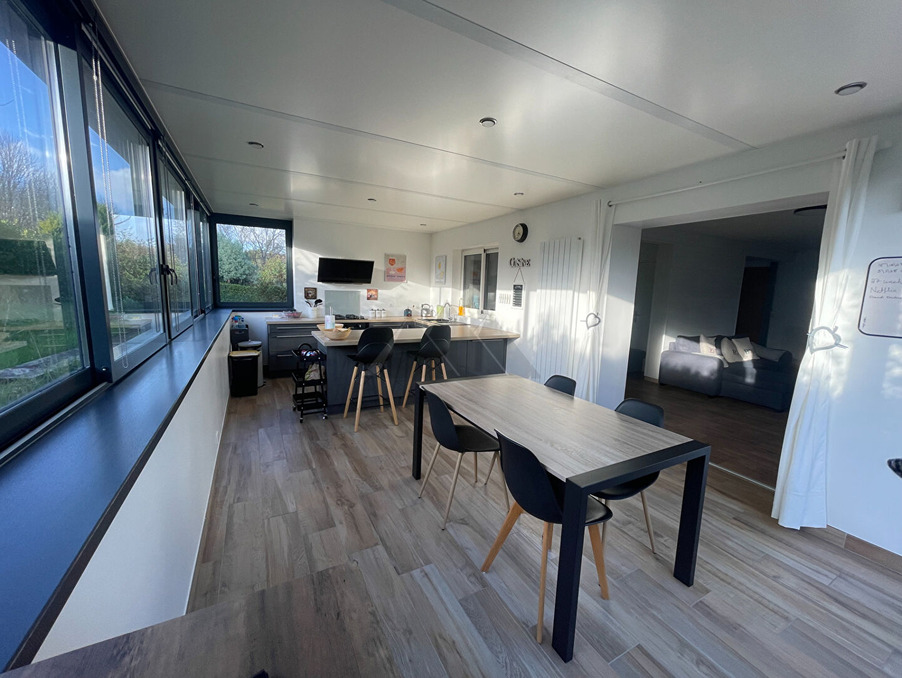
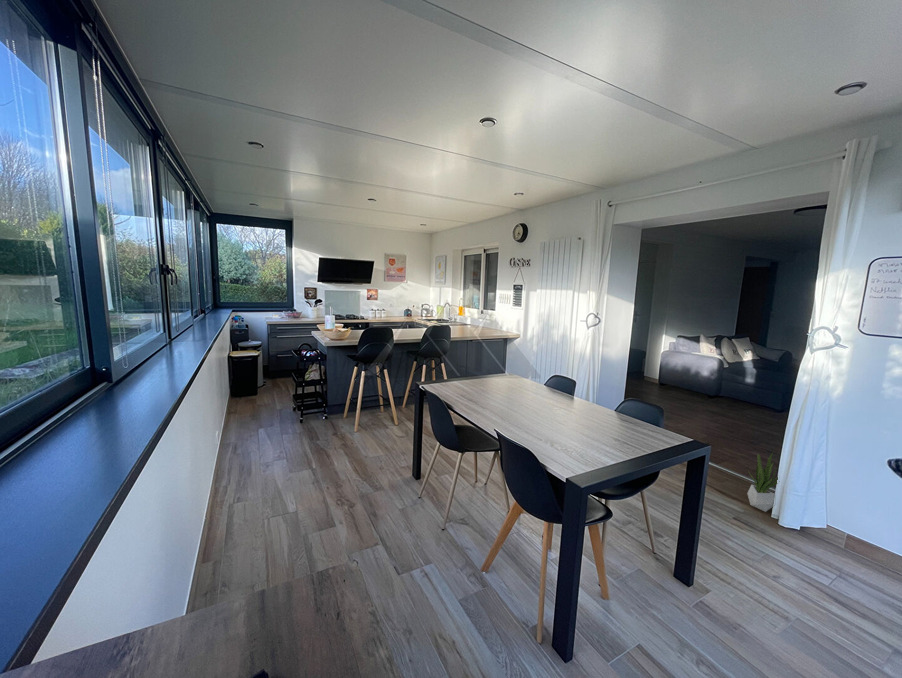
+ potted plant [746,452,778,513]
